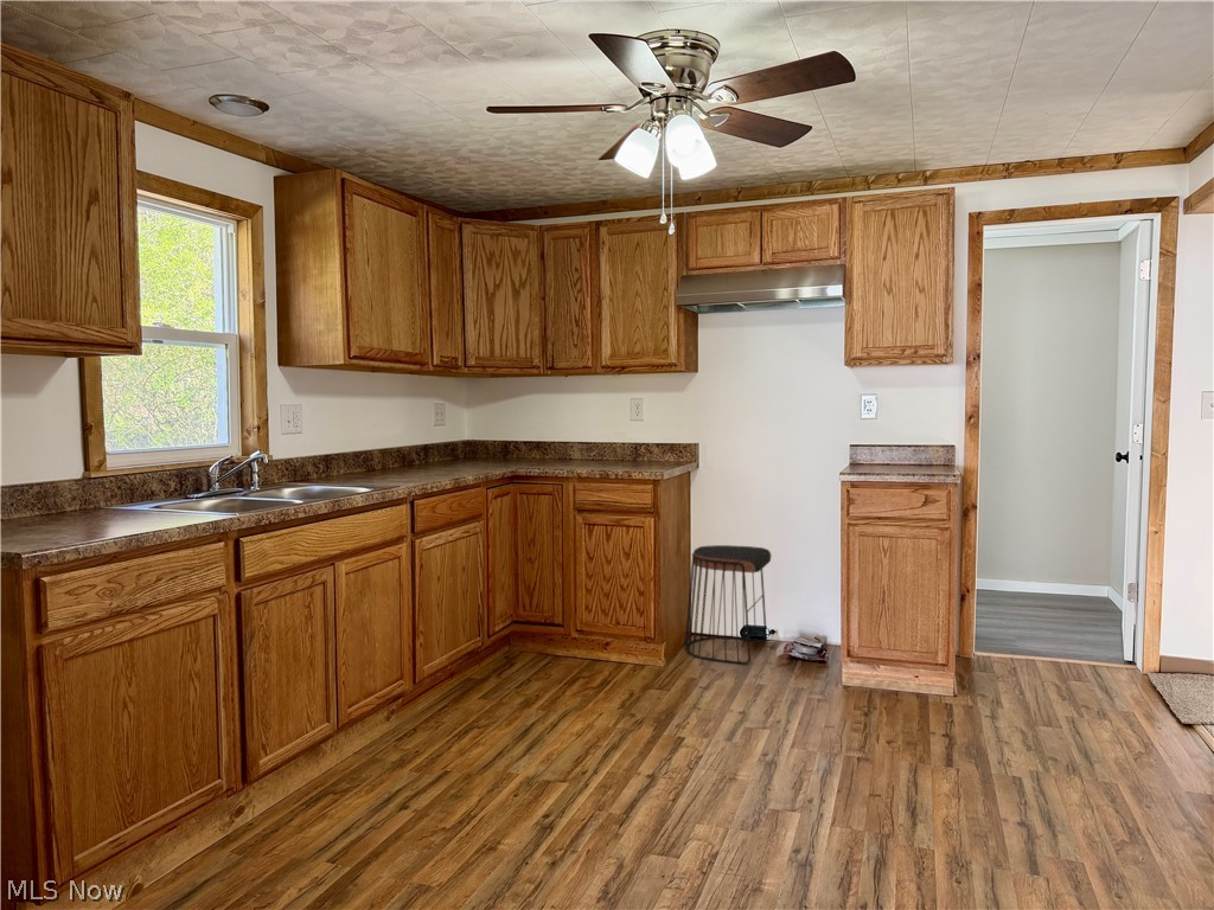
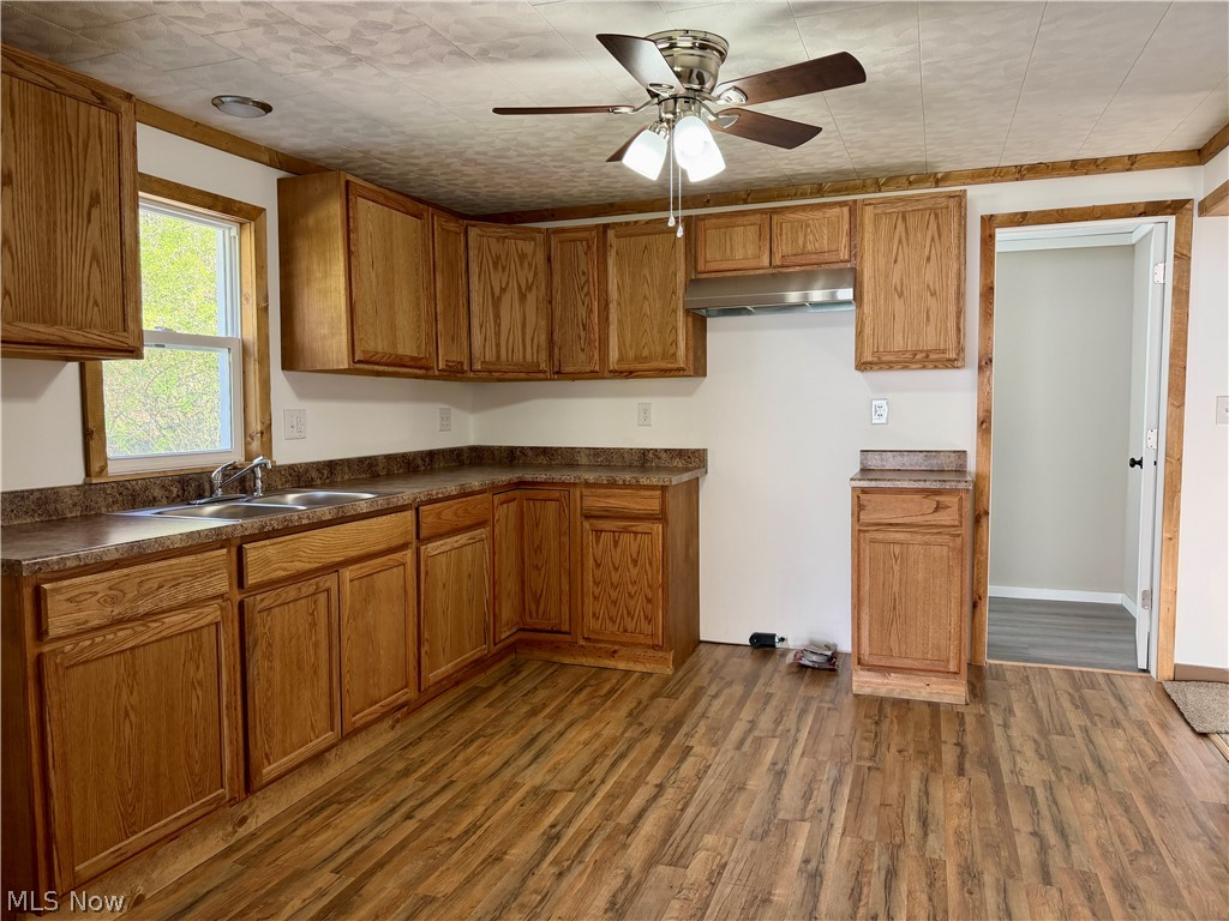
- stool [683,544,772,666]
